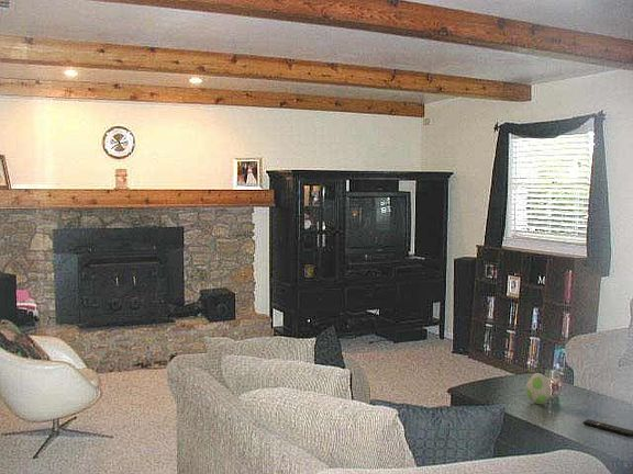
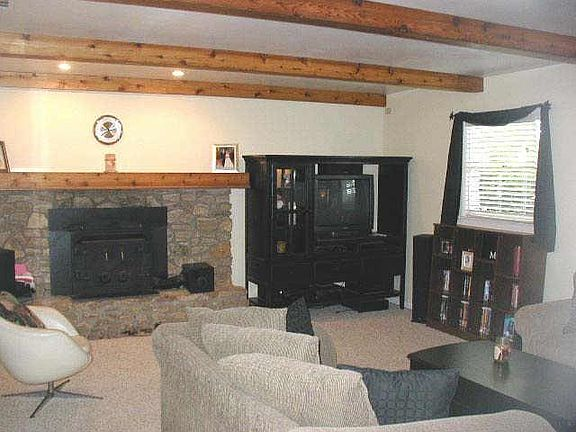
- remote control [582,418,633,438]
- decorative egg [525,372,552,405]
